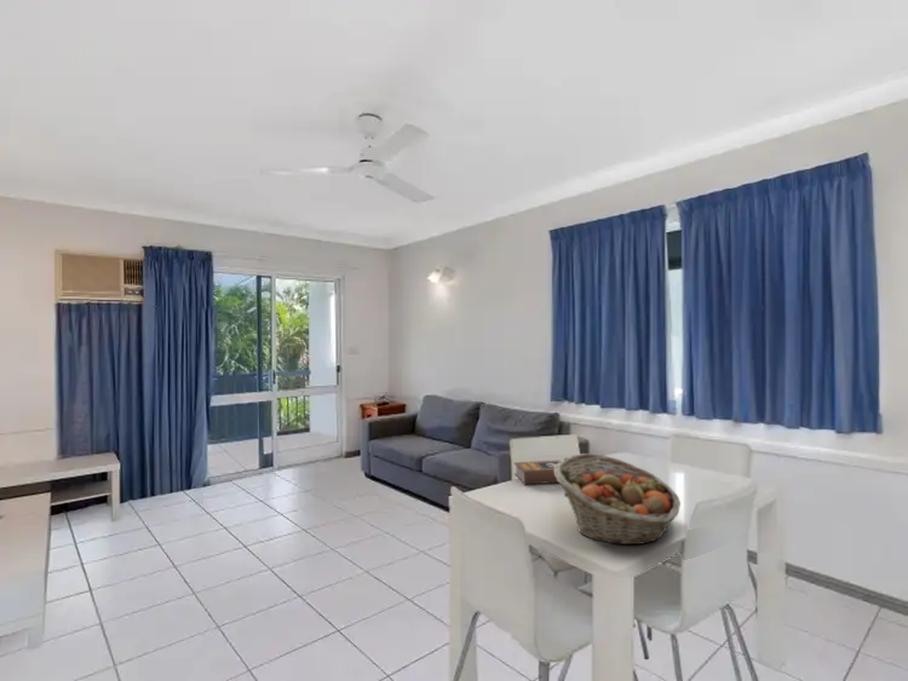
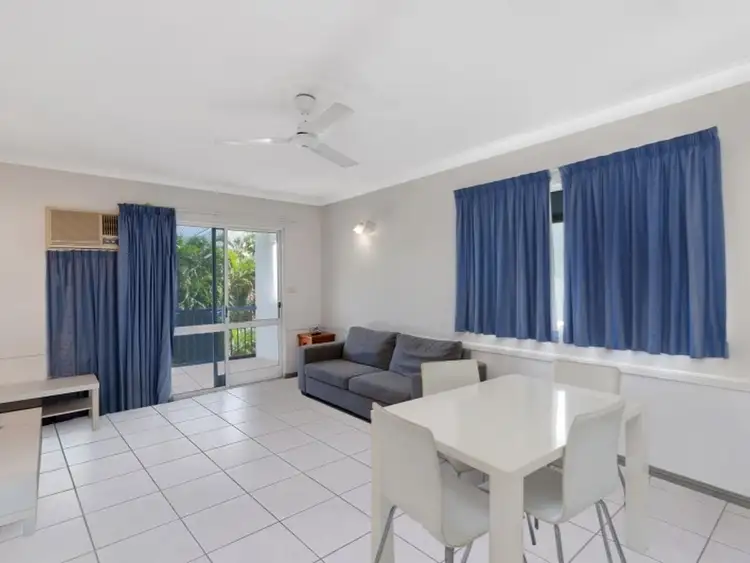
- fruit basket [554,452,682,546]
- book [513,460,561,485]
